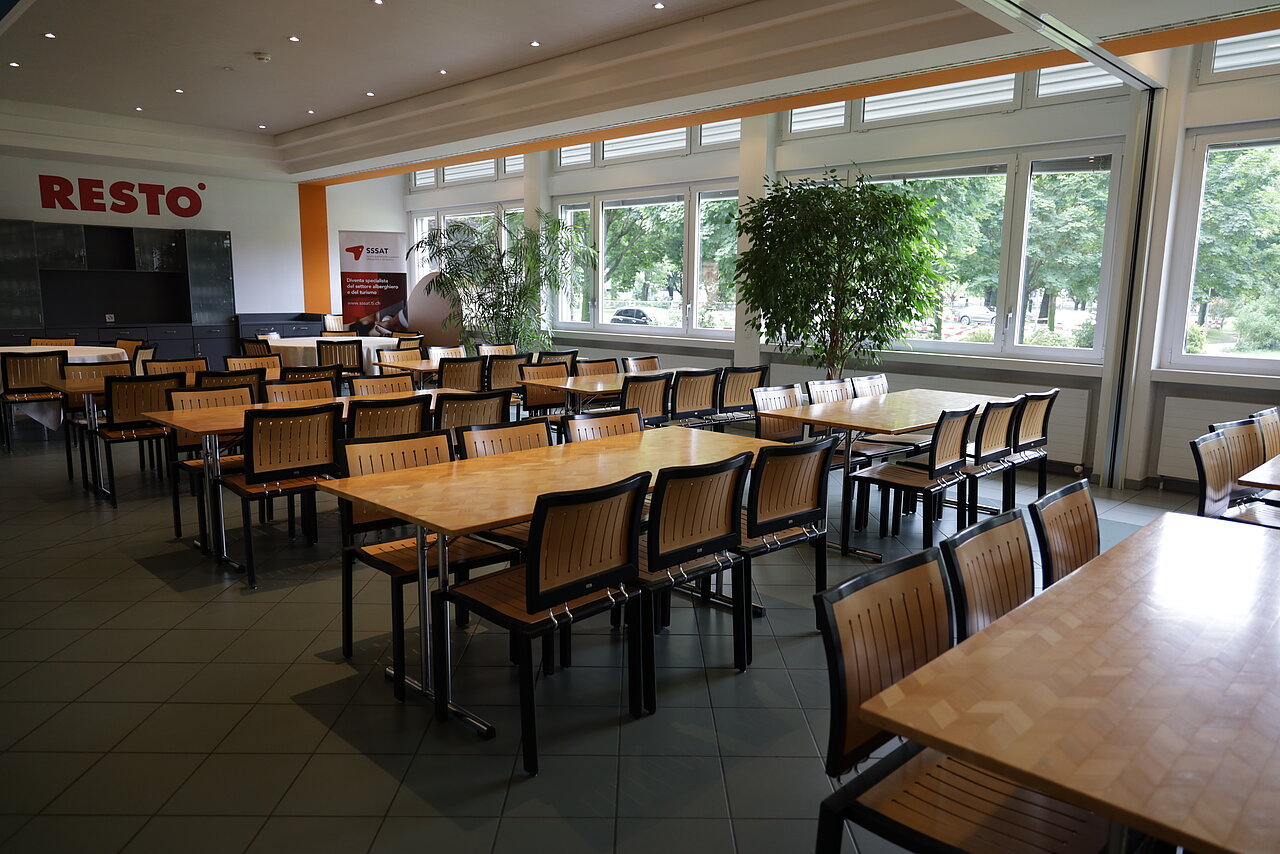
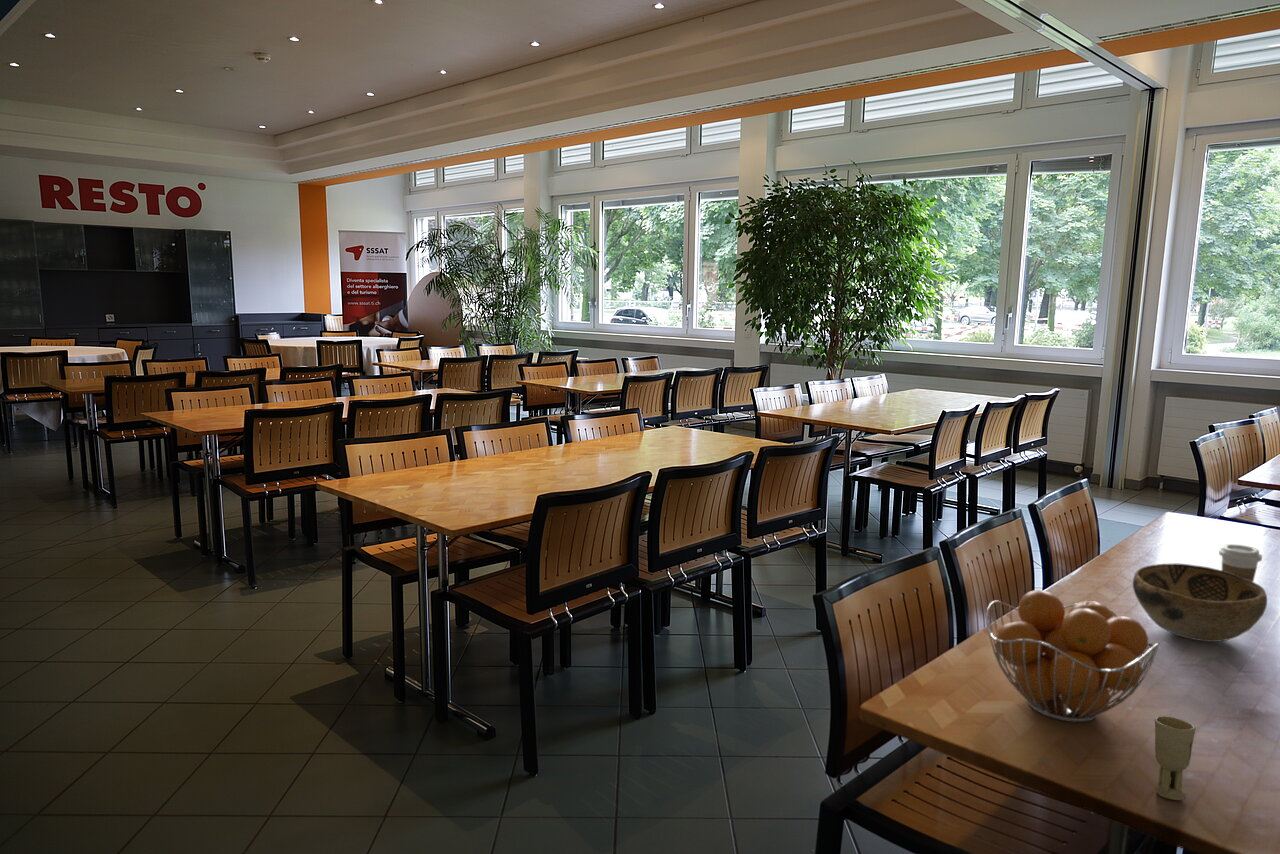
+ fruit basket [985,589,1160,723]
+ decorative bowl [1132,562,1268,643]
+ cup [1154,715,1197,801]
+ coffee cup [1218,543,1263,582]
